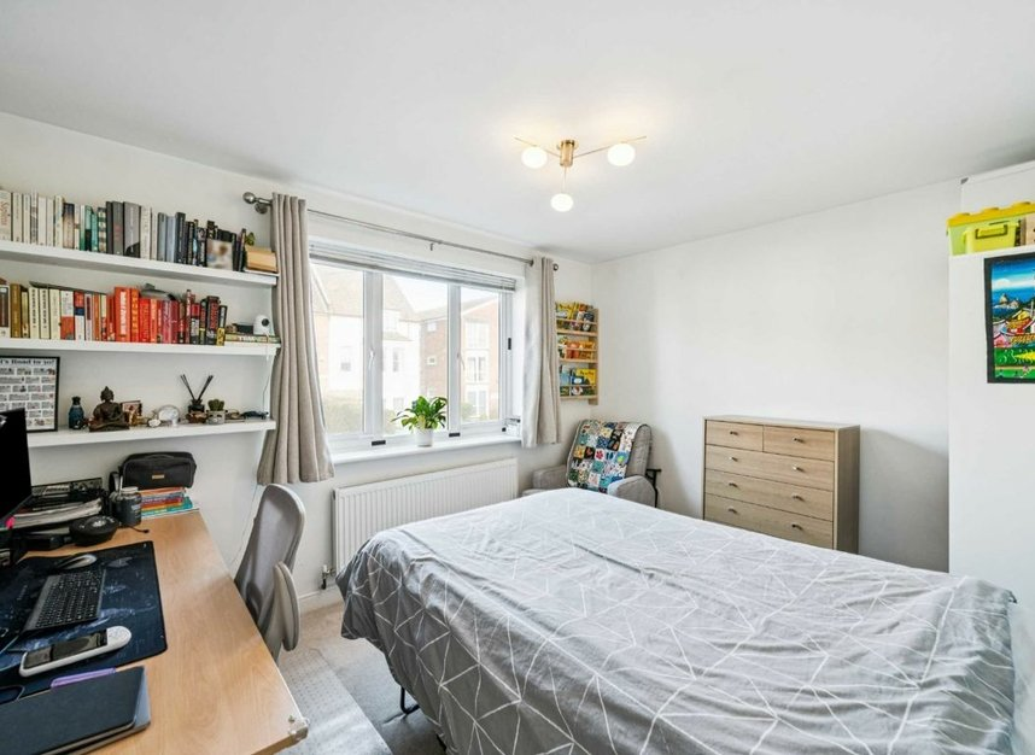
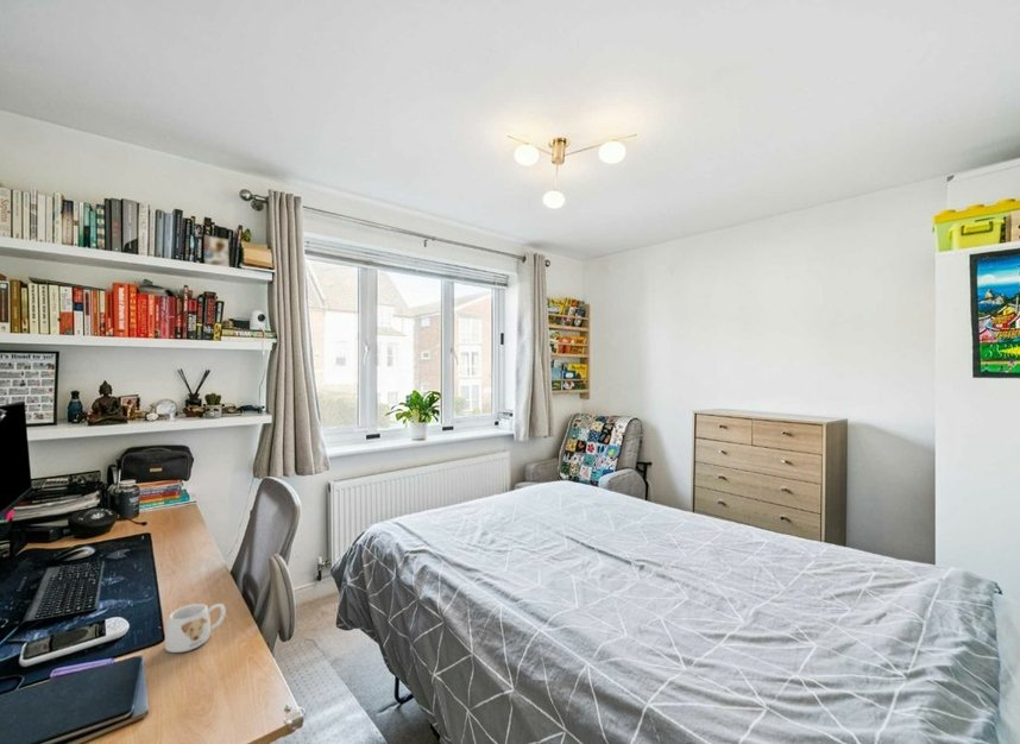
+ mug [164,603,227,654]
